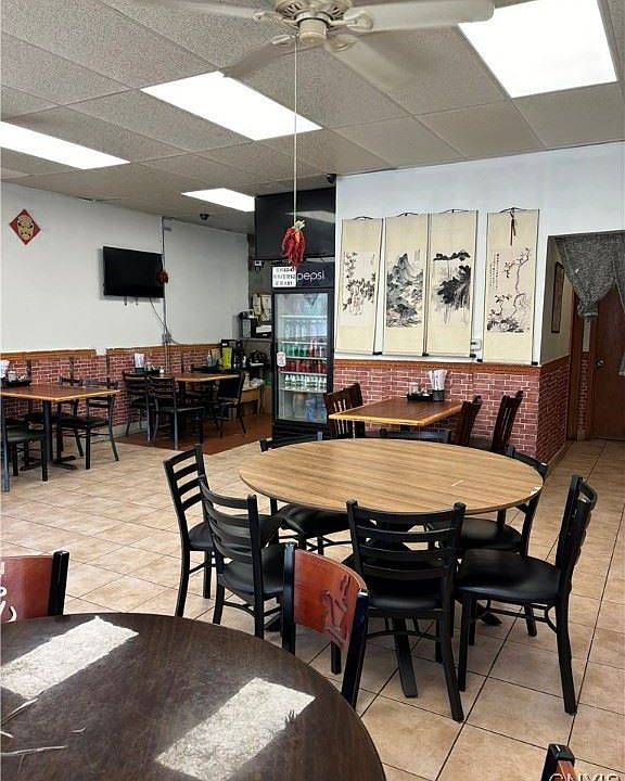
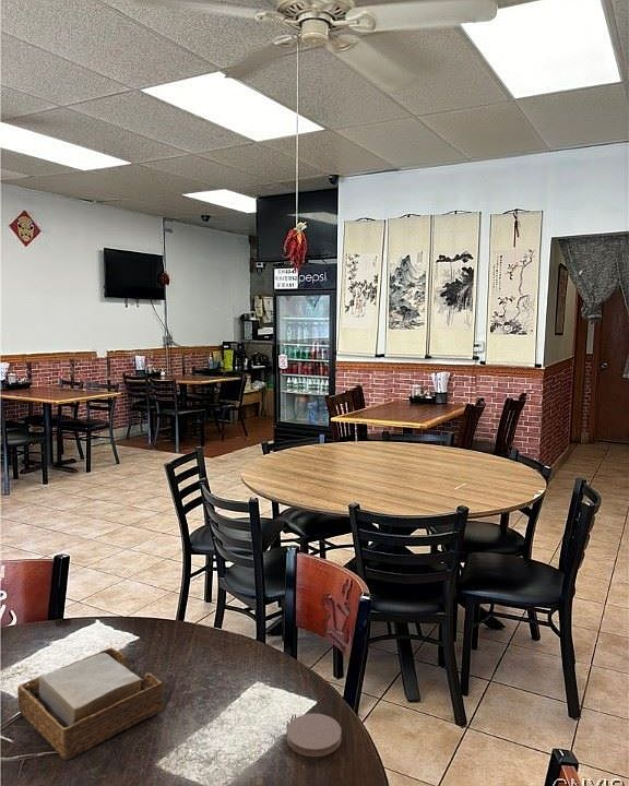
+ napkin holder [16,646,165,762]
+ coaster [286,712,343,758]
